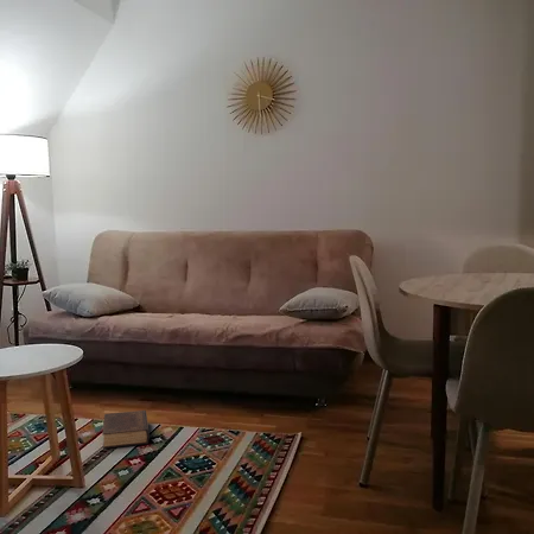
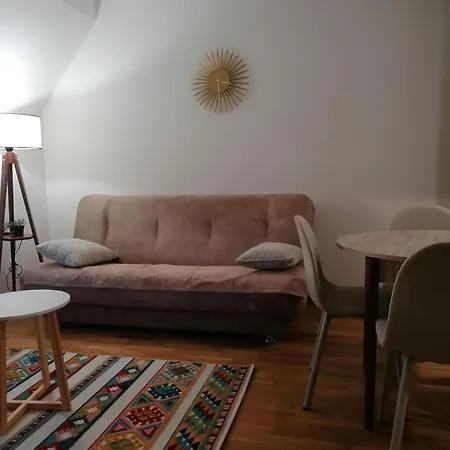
- book [101,409,151,450]
